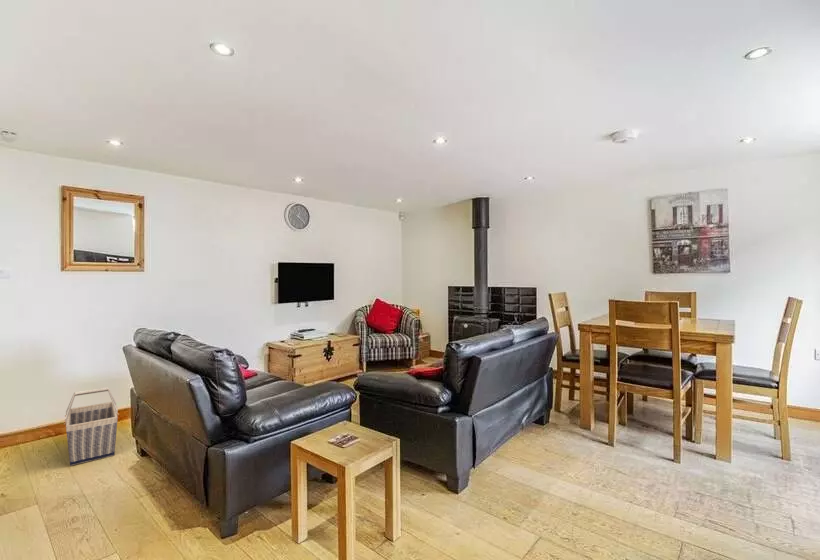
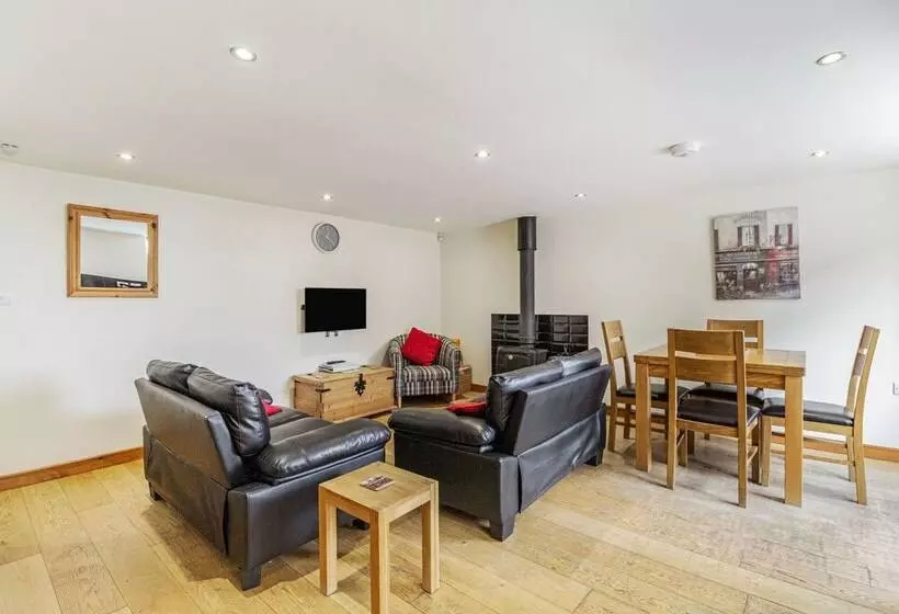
- basket [63,386,120,467]
